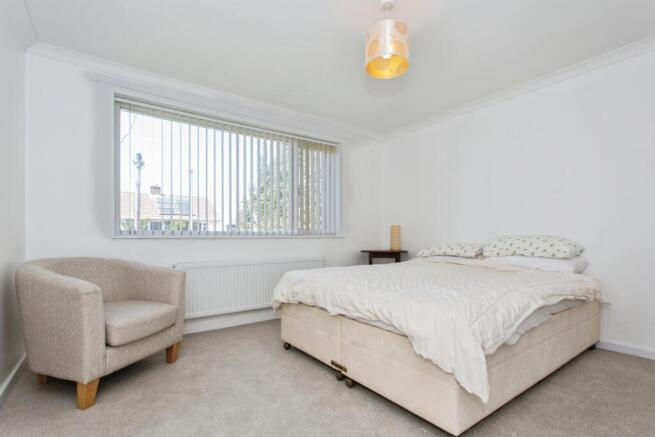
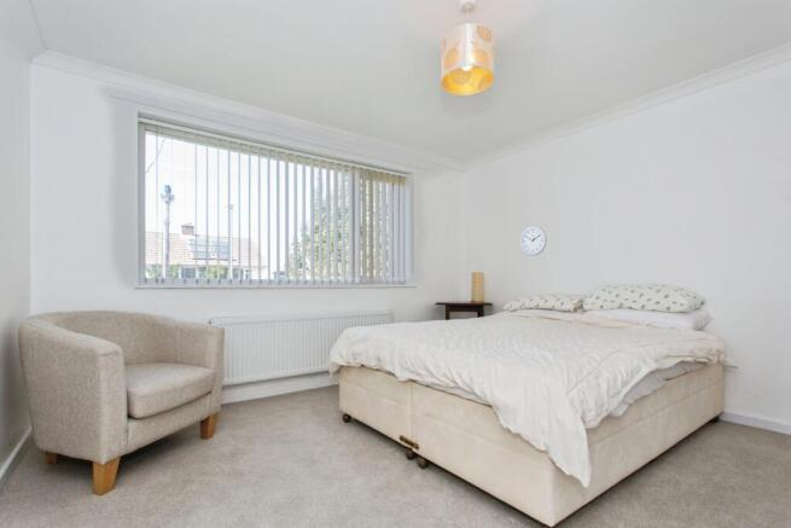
+ wall clock [519,225,547,257]
